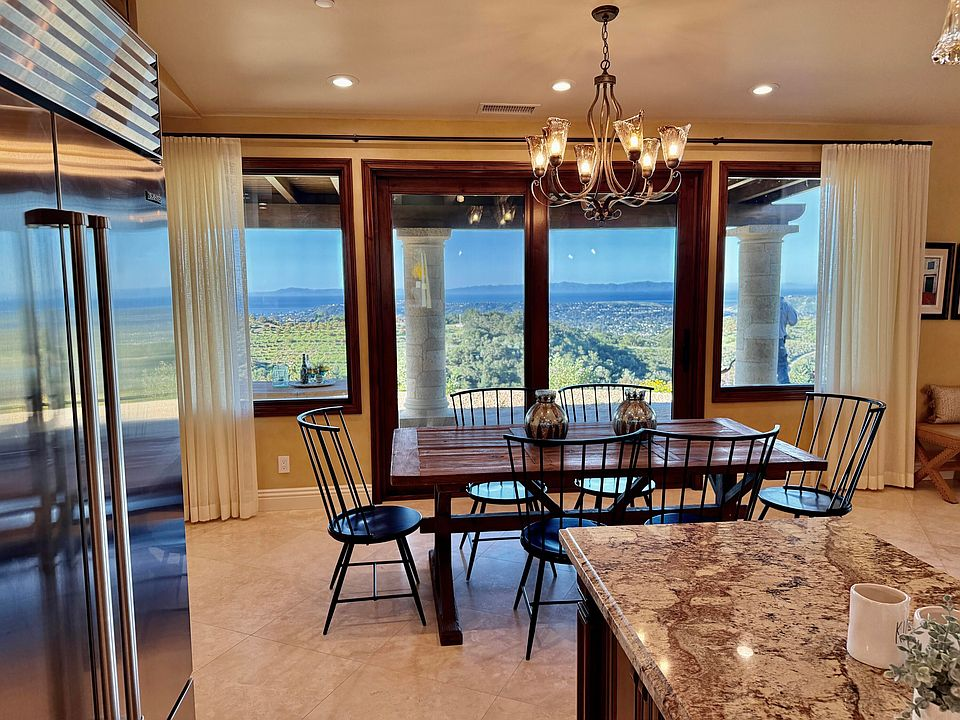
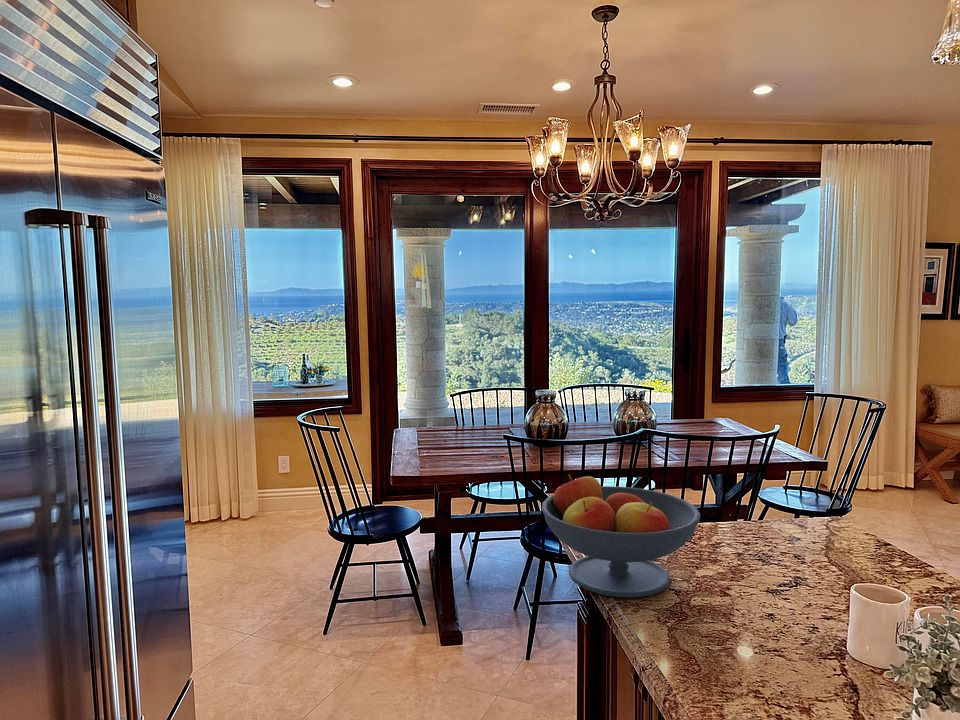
+ fruit bowl [541,473,702,599]
